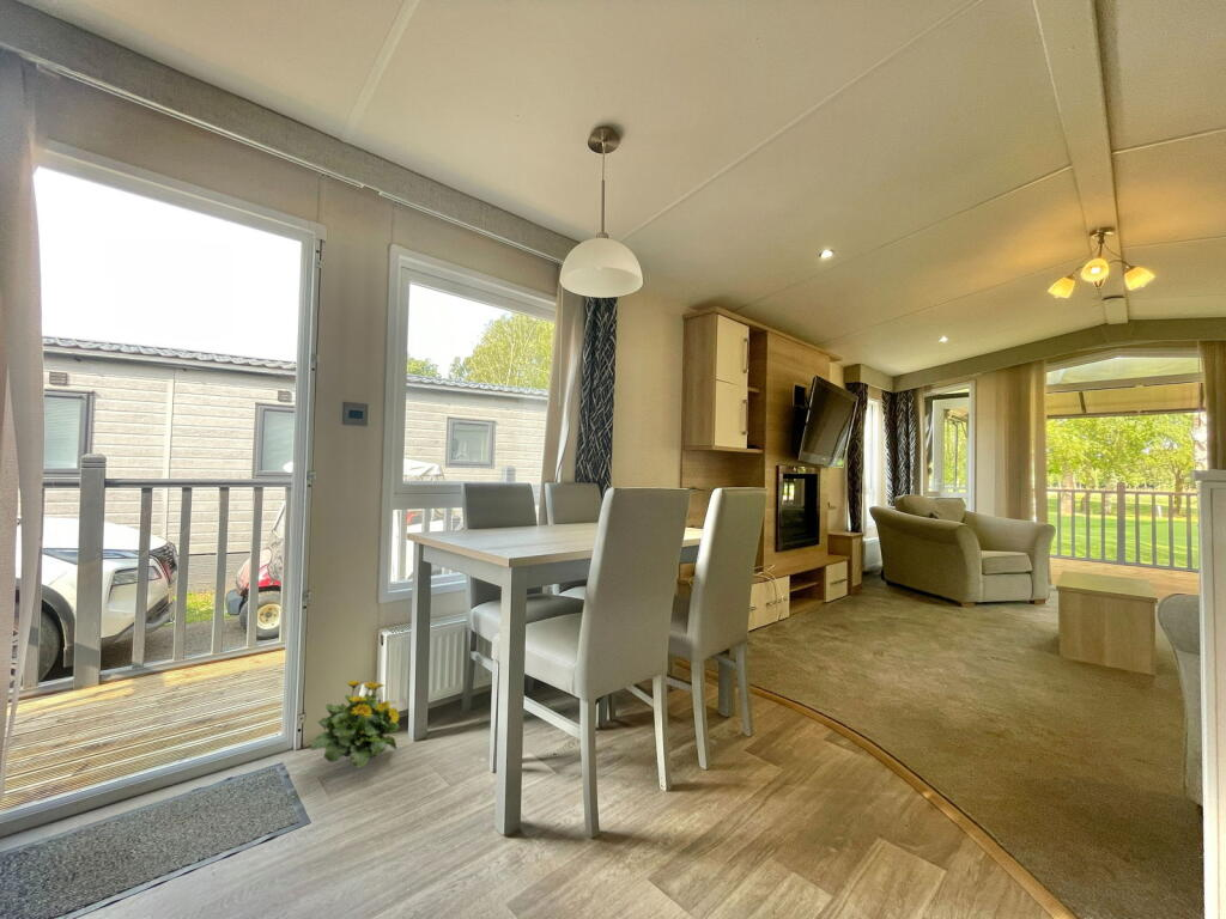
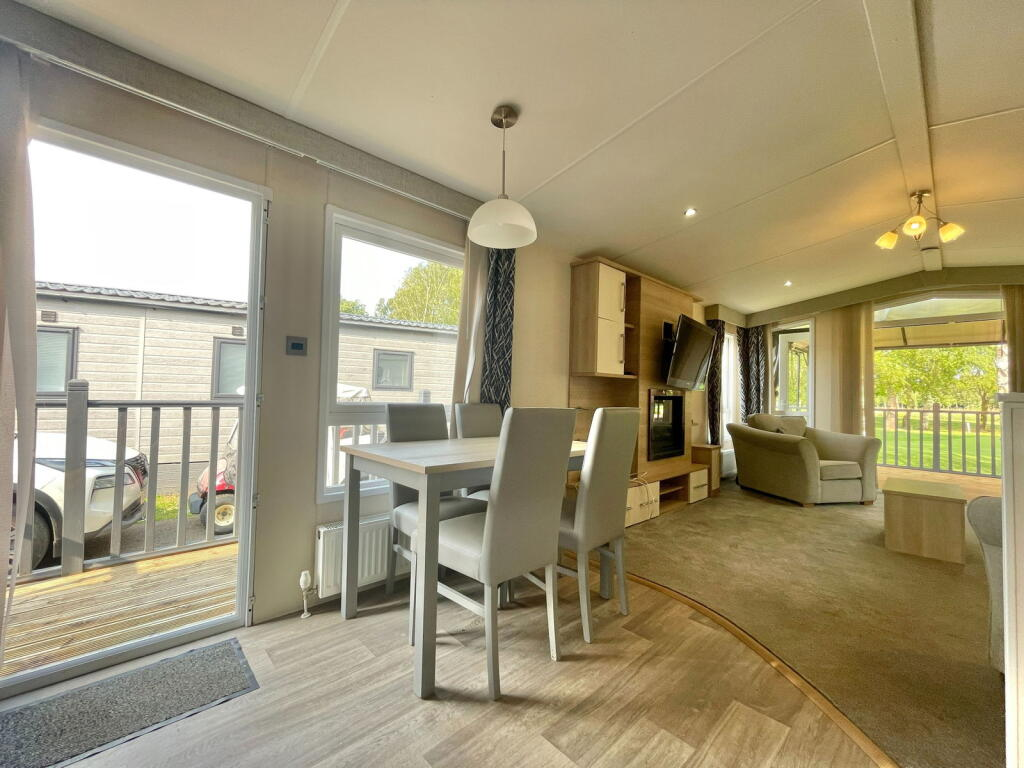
- flowering plant [309,678,401,769]
